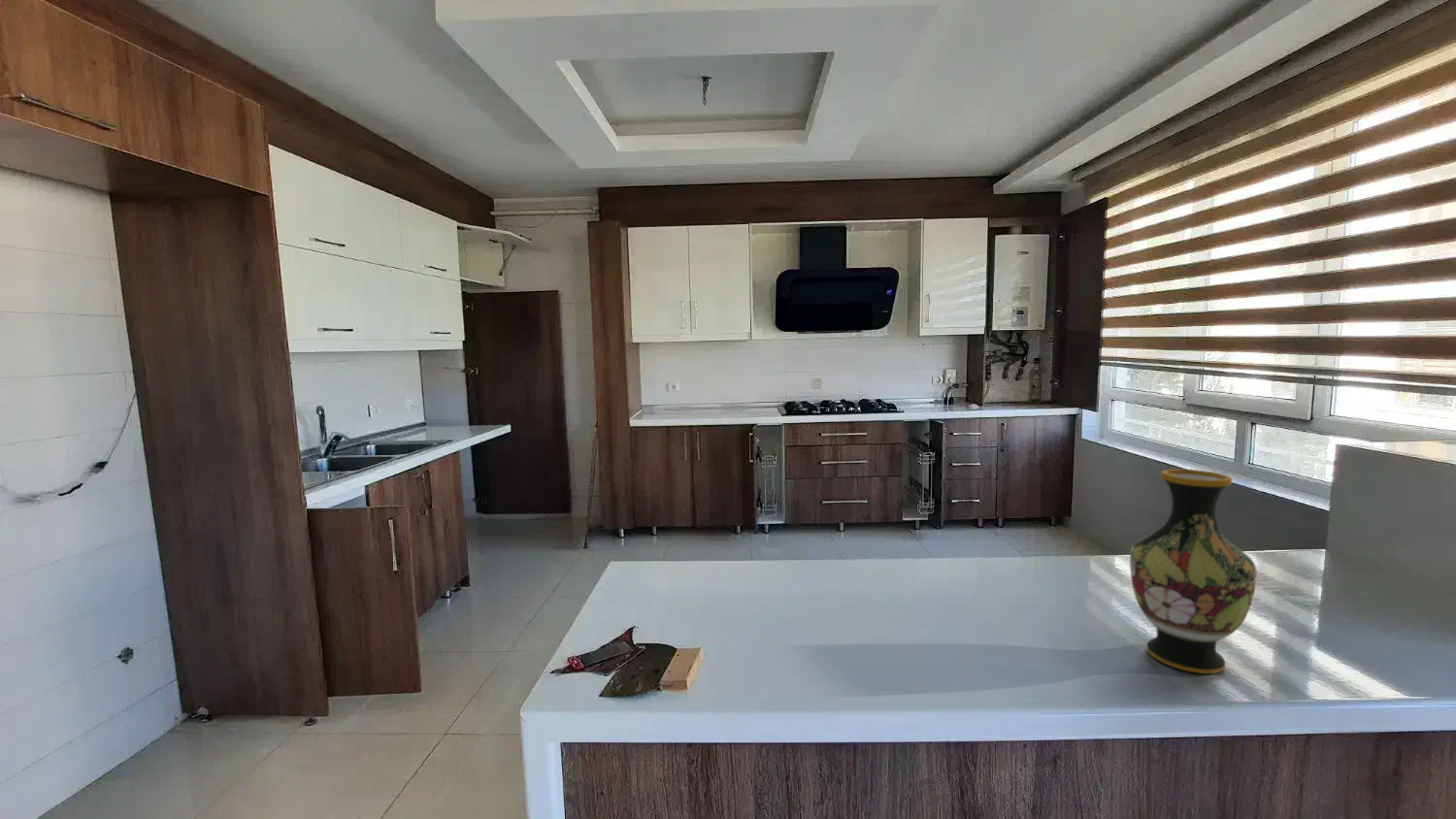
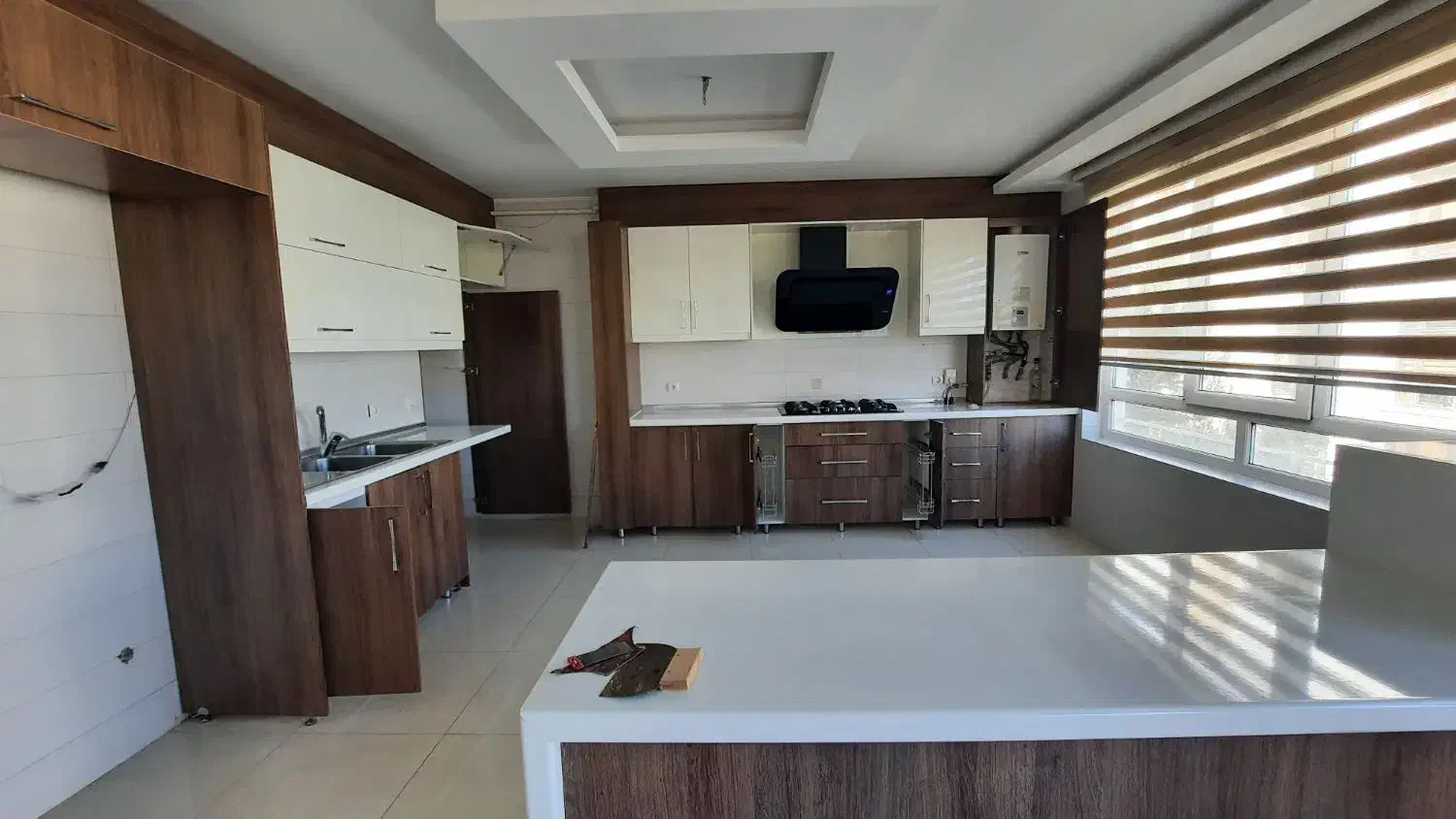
- vase [1129,468,1258,674]
